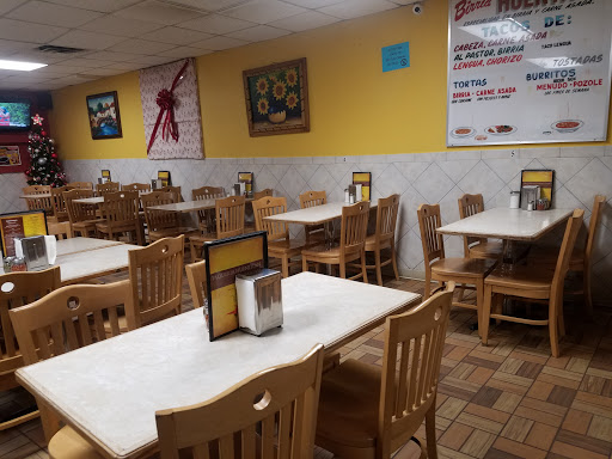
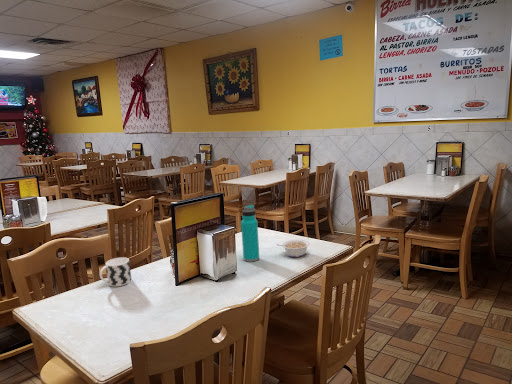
+ legume [276,239,311,258]
+ water bottle [240,204,260,263]
+ cup [99,256,132,288]
